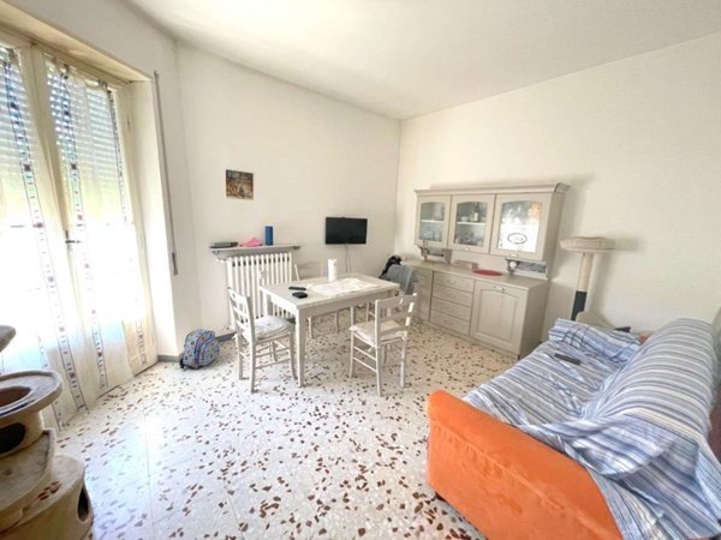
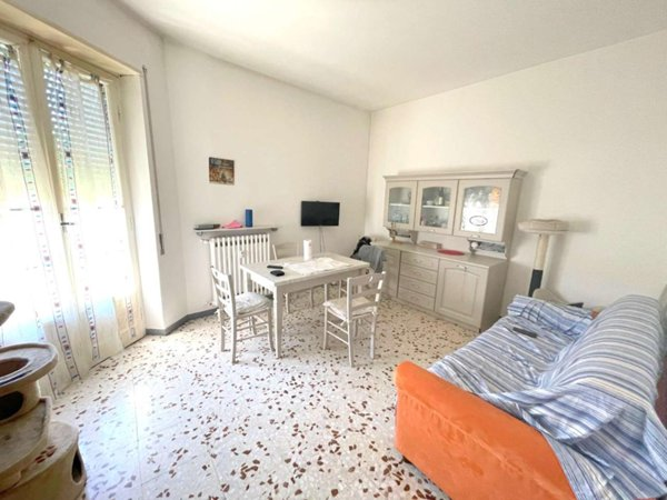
- backpack [178,328,221,370]
